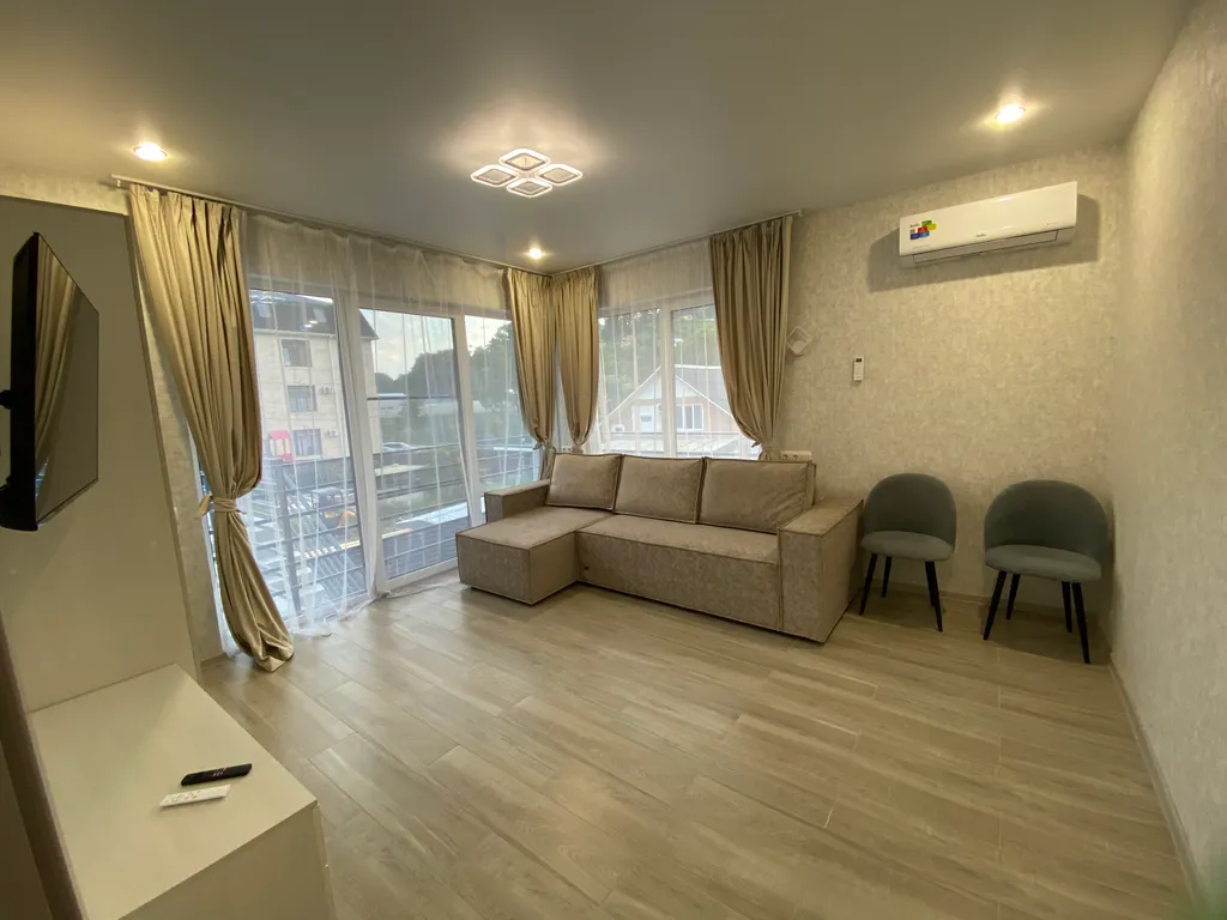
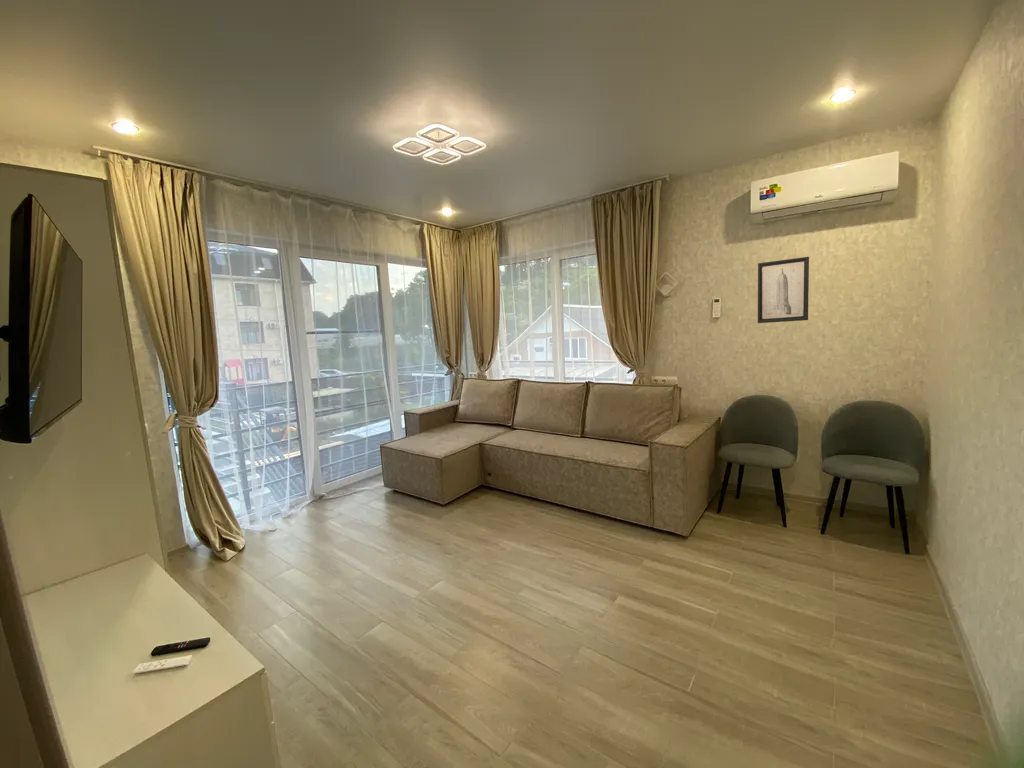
+ wall art [757,256,810,324]
